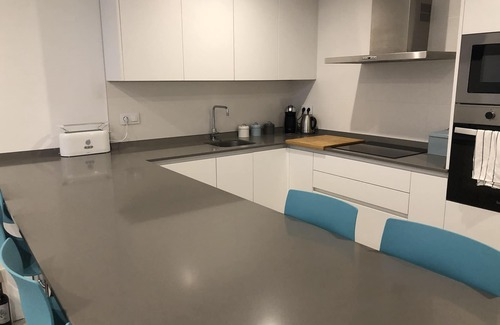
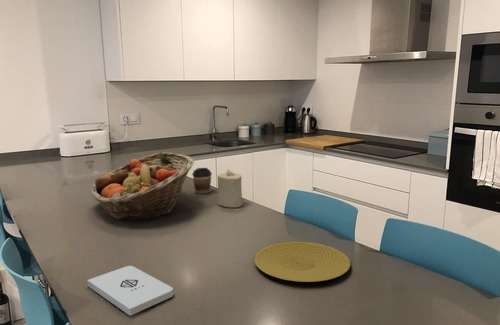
+ notepad [86,265,174,316]
+ plate [253,241,351,283]
+ candle [217,168,243,208]
+ coffee cup [191,167,213,195]
+ fruit basket [90,151,195,221]
